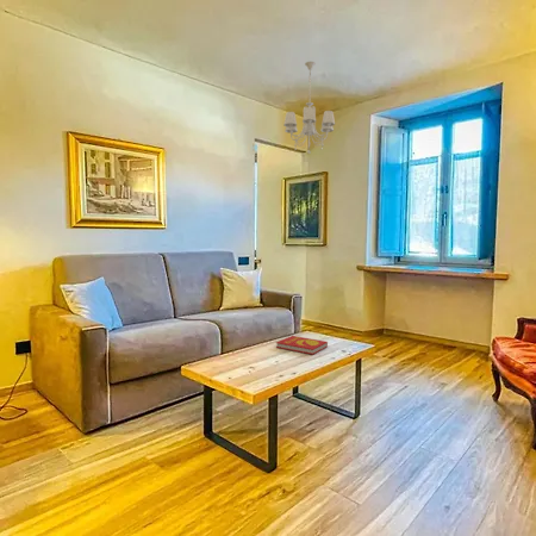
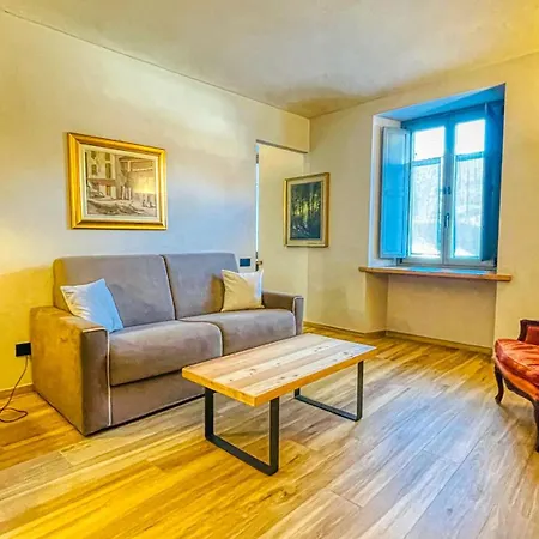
- chandelier [282,61,336,155]
- book [275,335,329,355]
